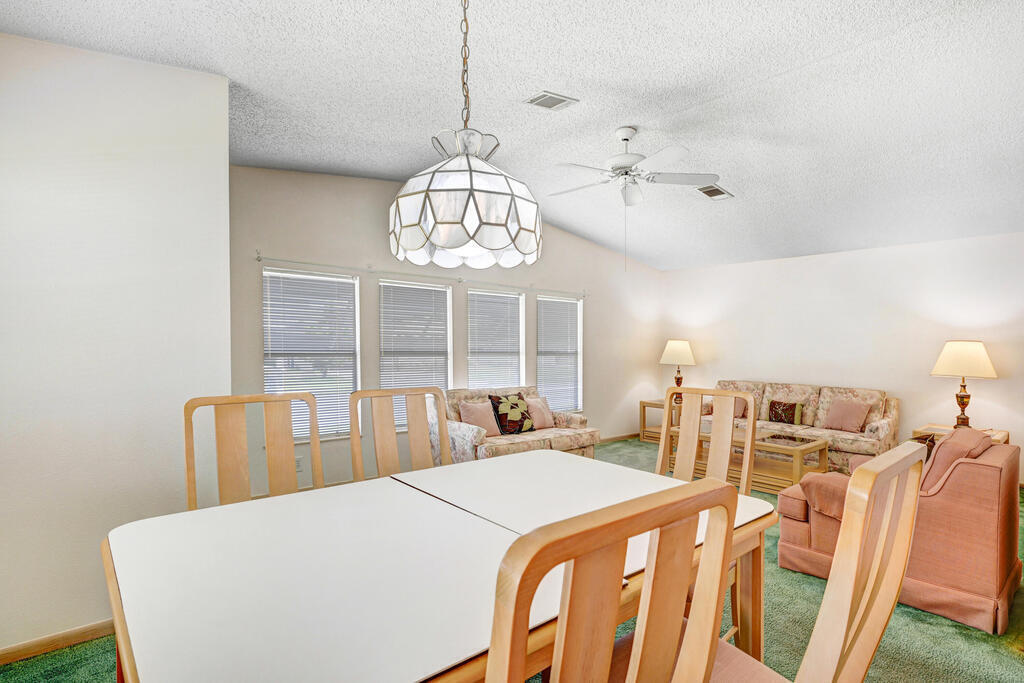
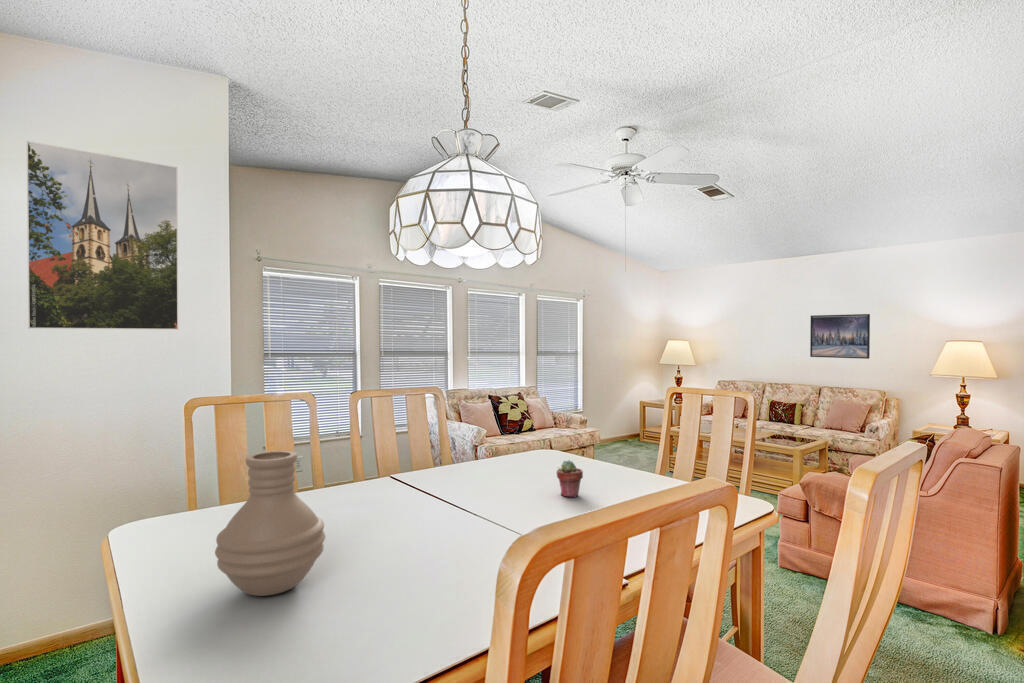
+ potted succulent [556,459,584,498]
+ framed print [26,140,179,331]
+ vase [214,450,326,597]
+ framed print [809,313,871,360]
